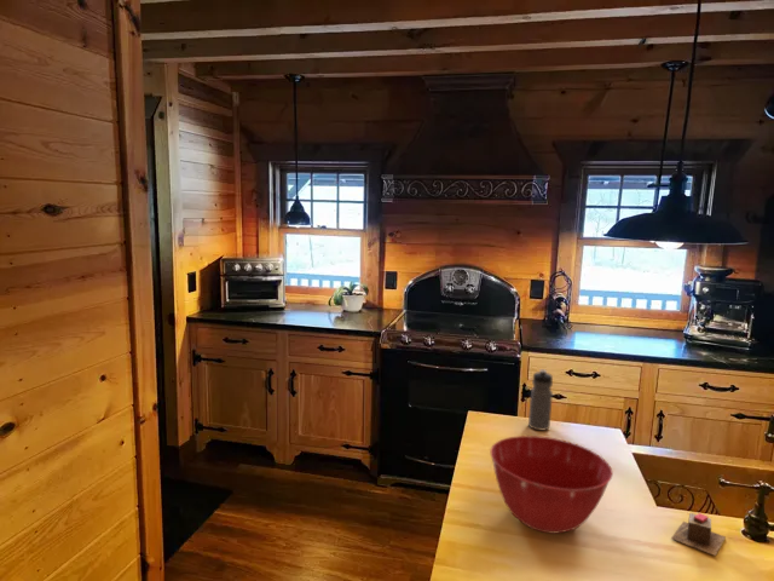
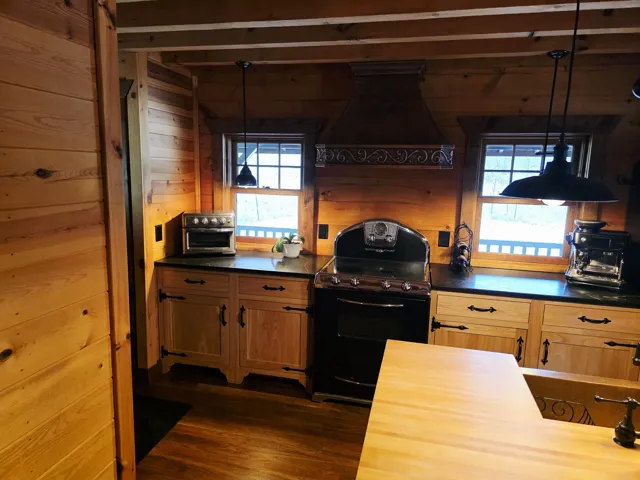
- sponge [670,512,727,557]
- water bottle [527,368,554,431]
- mixing bowl [490,435,613,534]
